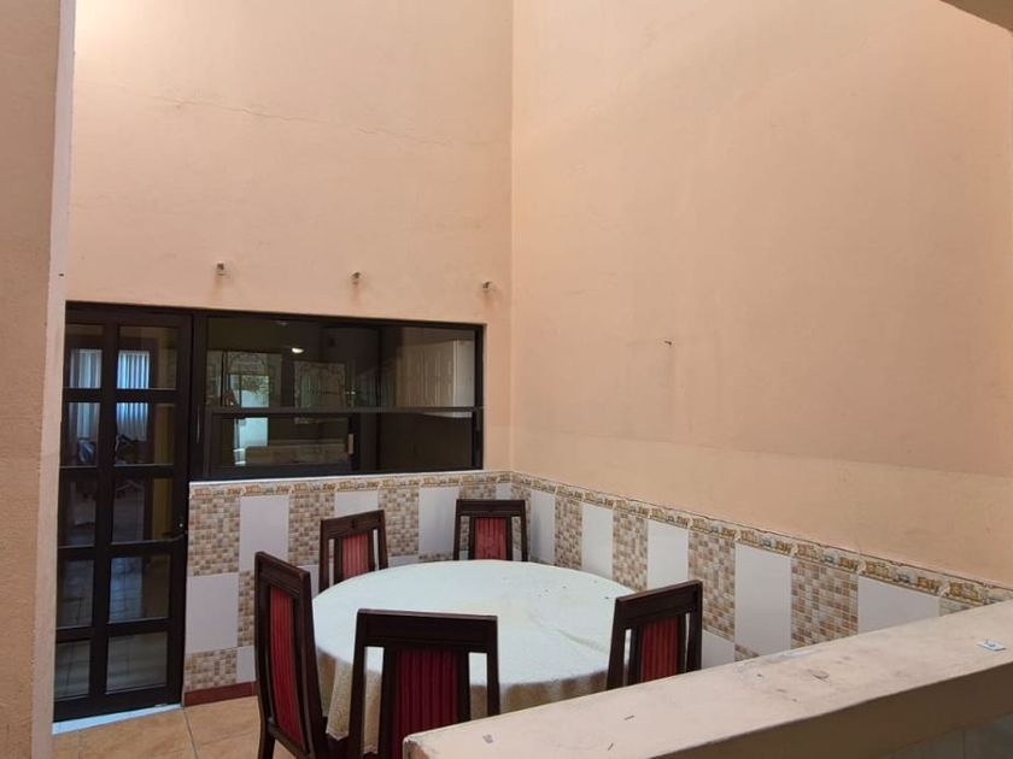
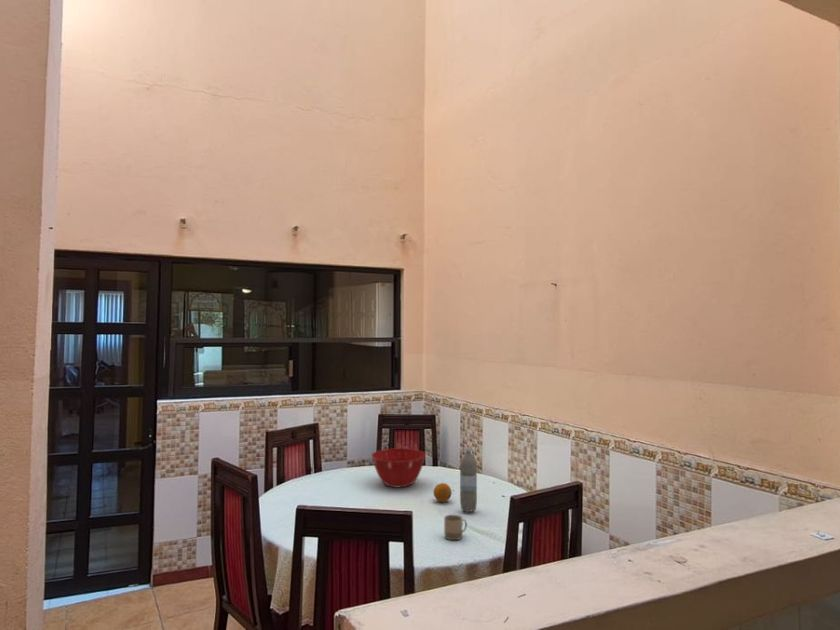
+ cup [443,514,468,541]
+ fruit [432,482,453,503]
+ mixing bowl [370,447,427,488]
+ water bottle [459,447,478,513]
